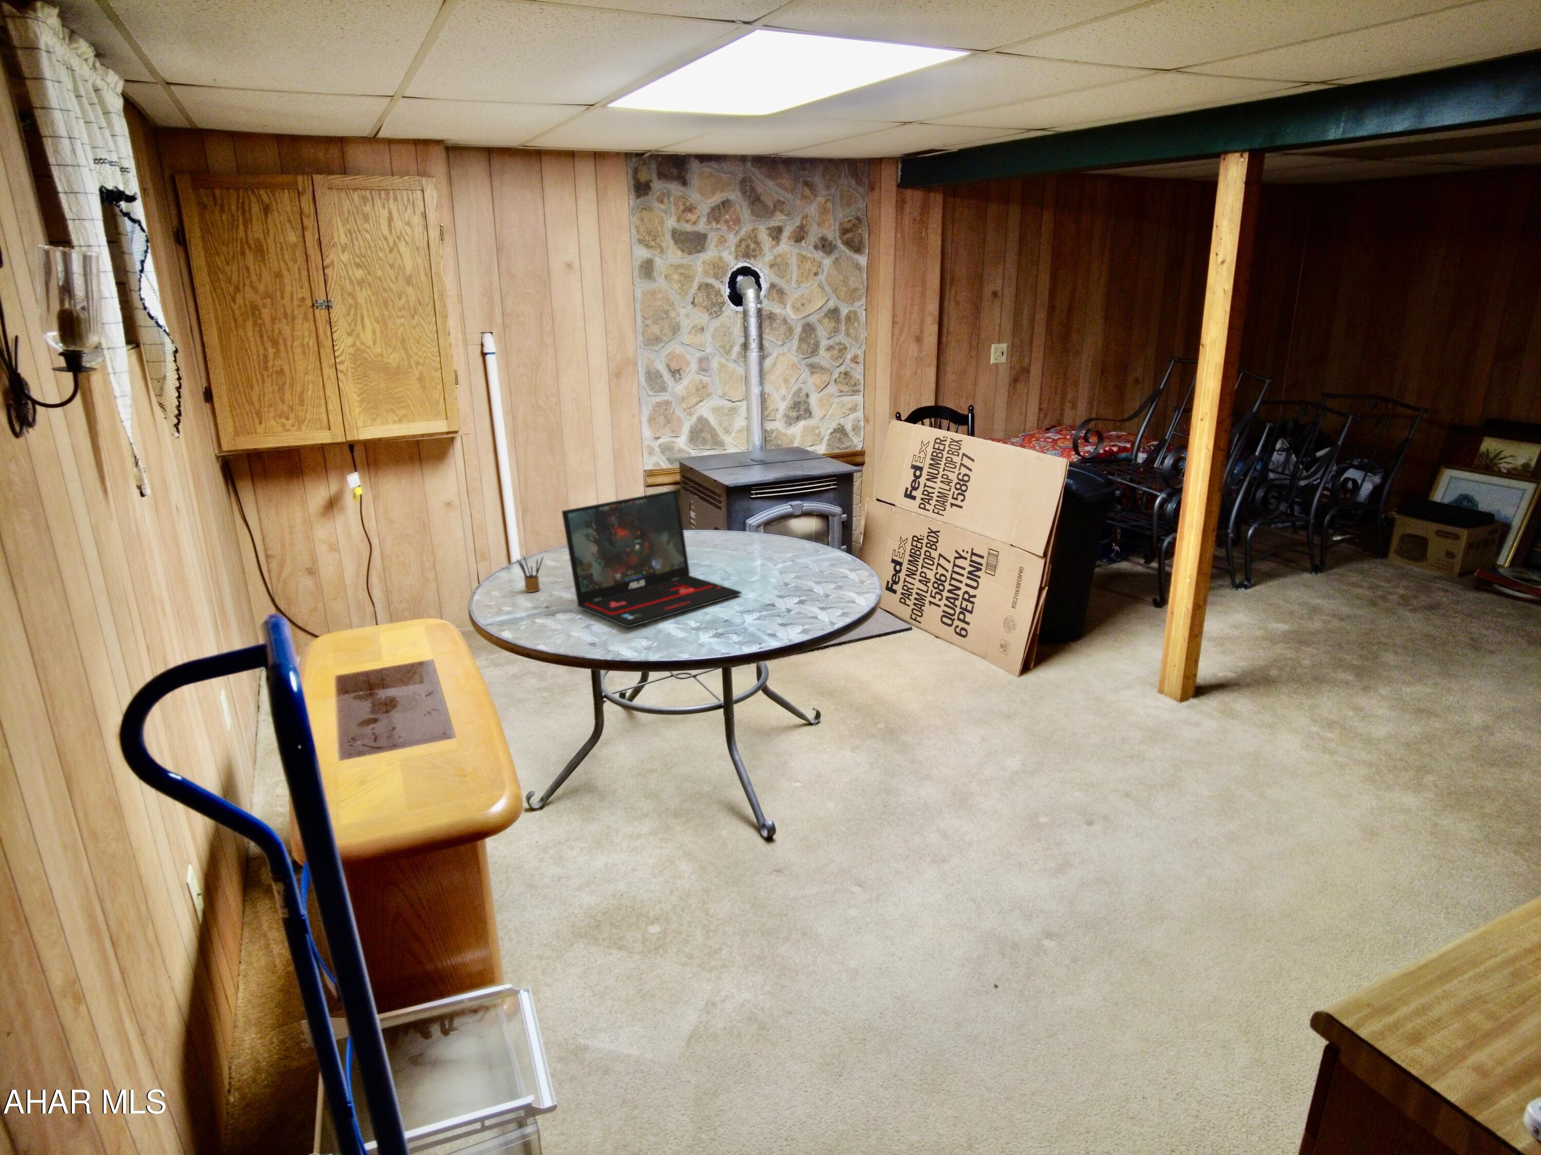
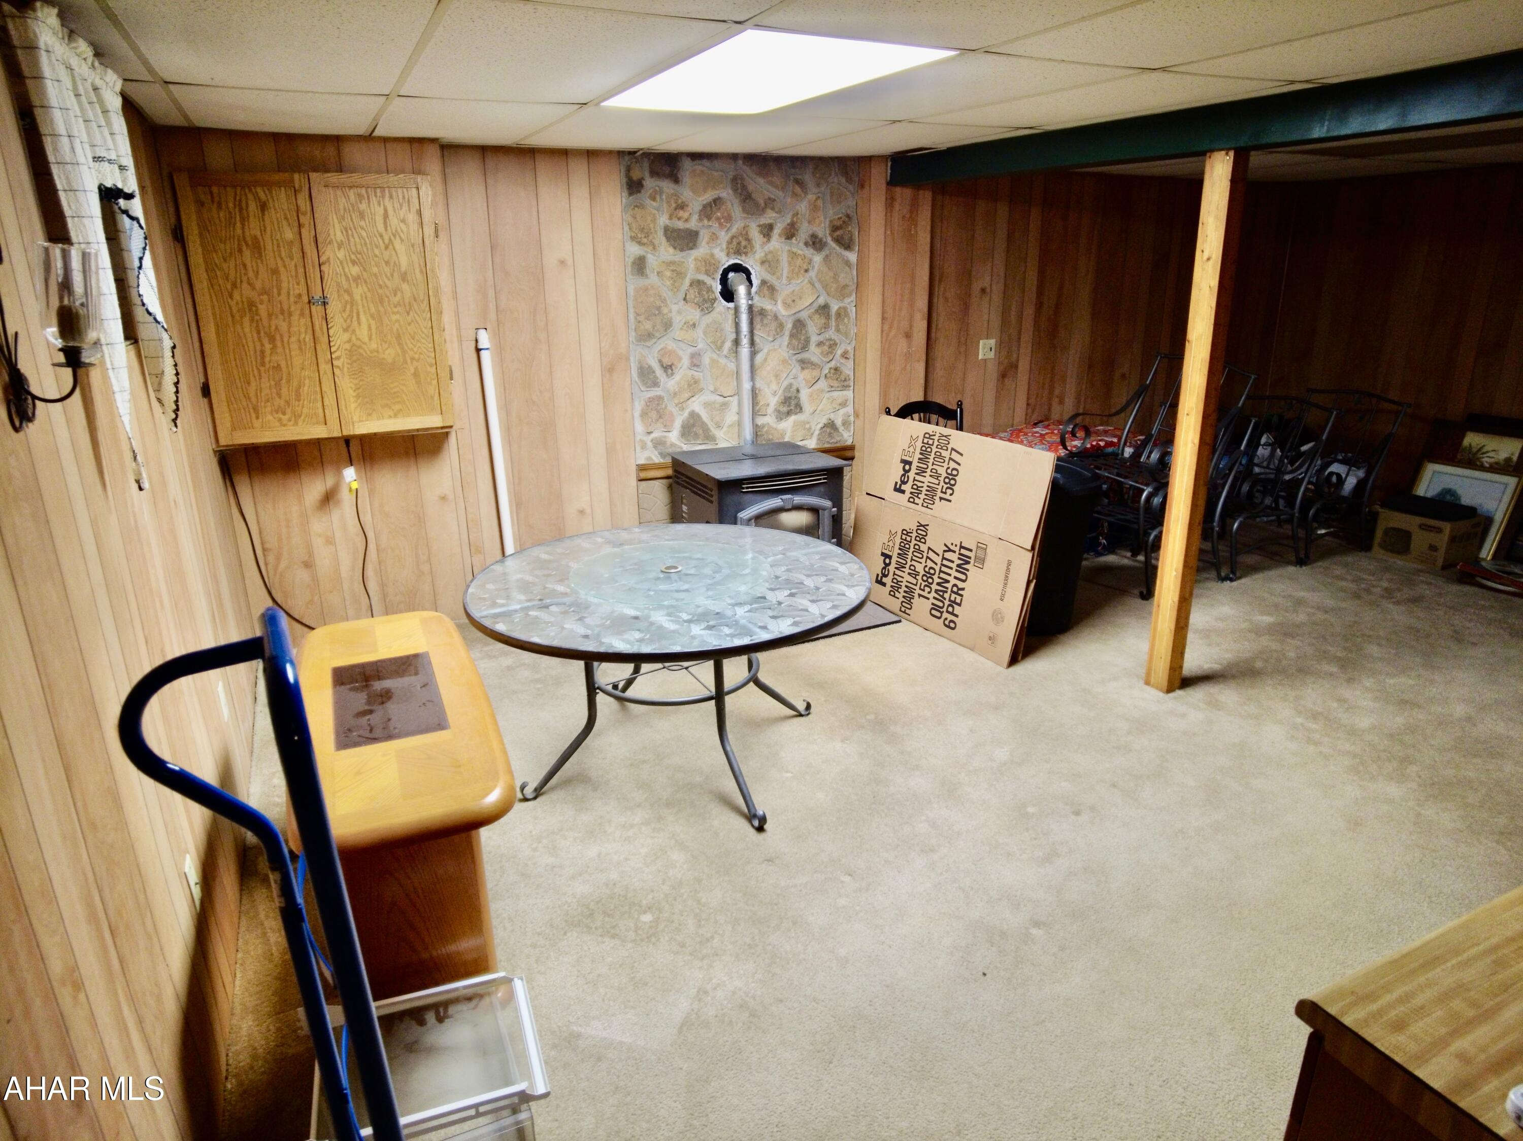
- laptop [561,489,743,628]
- pencil box [516,554,544,593]
